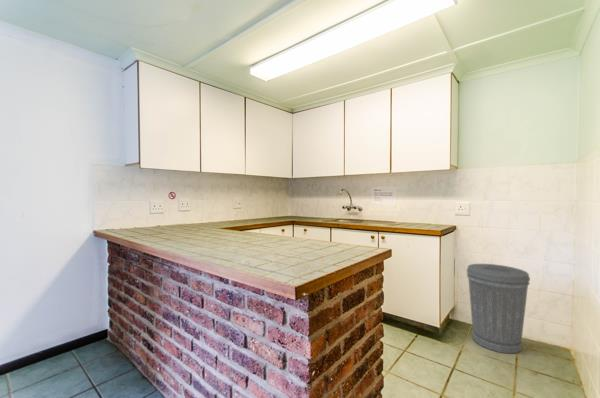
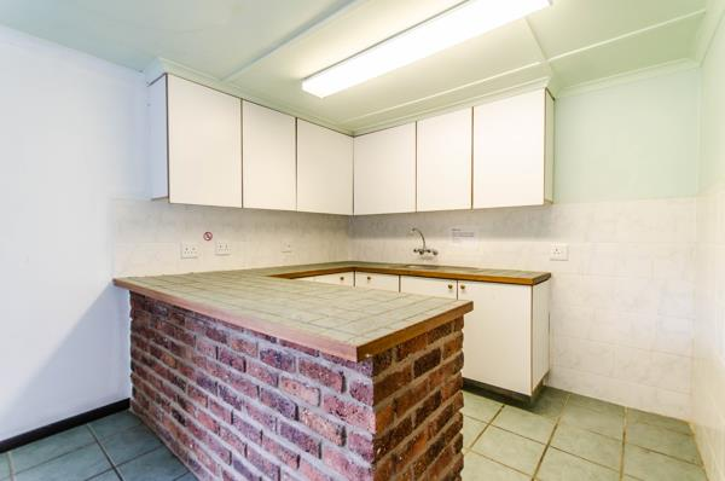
- trash can [466,263,531,354]
